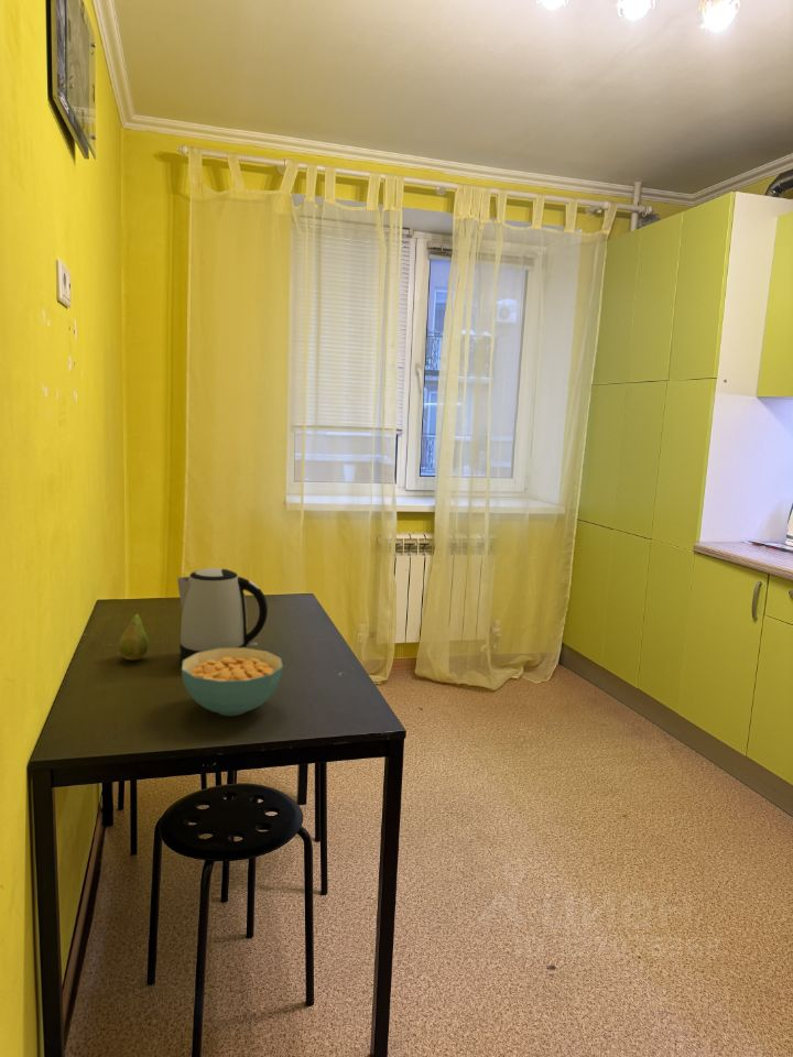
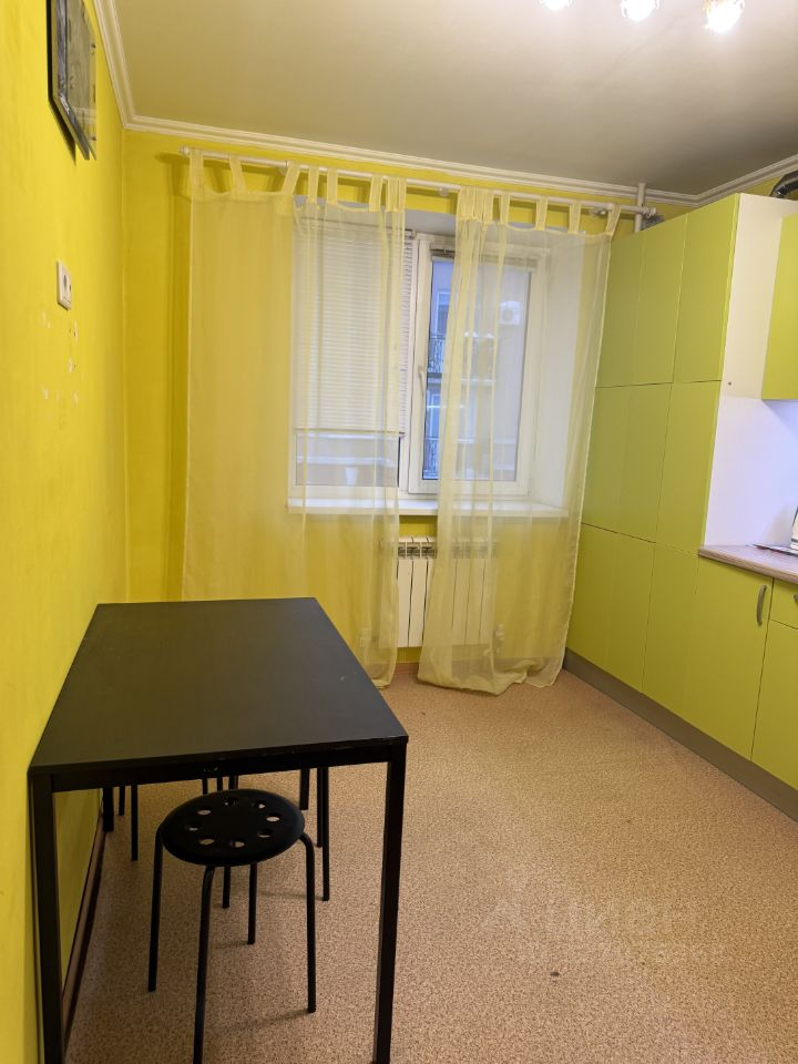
- cereal bowl [181,647,284,717]
- kettle [176,567,269,664]
- fruit [118,607,150,662]
